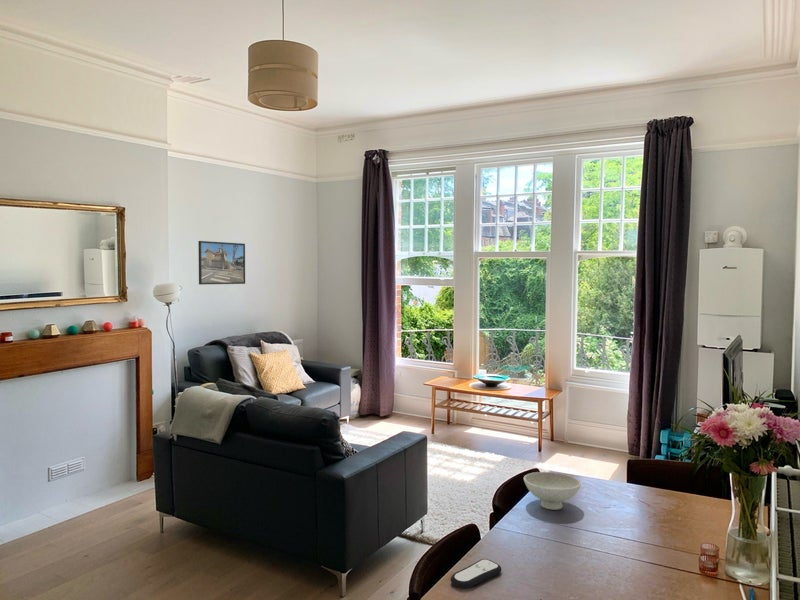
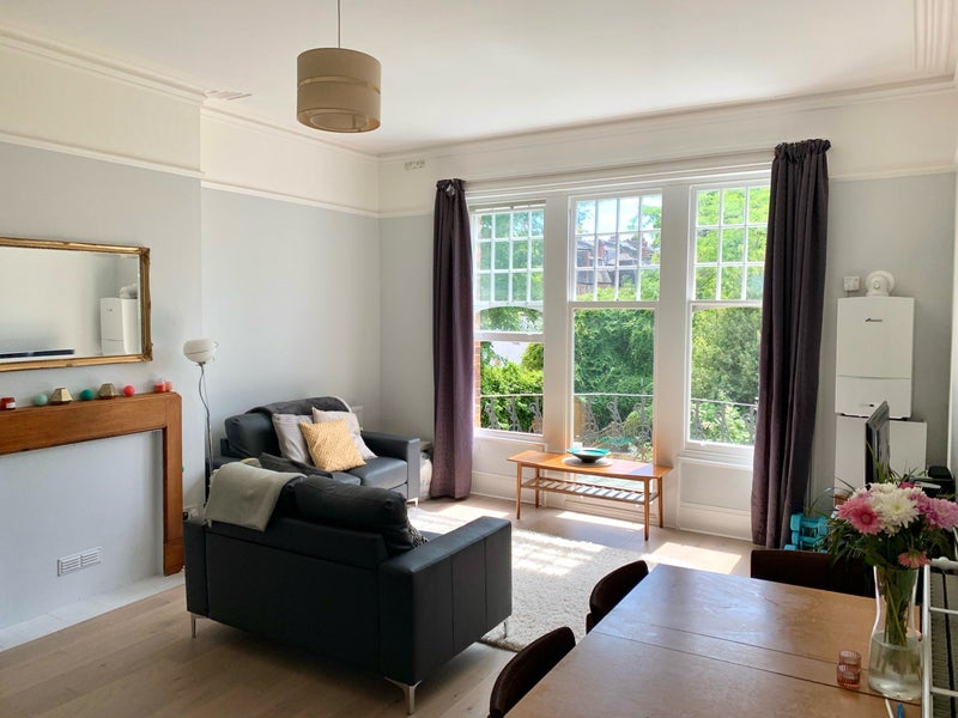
- bowl [523,471,582,511]
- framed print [197,240,246,286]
- remote control [450,558,502,590]
